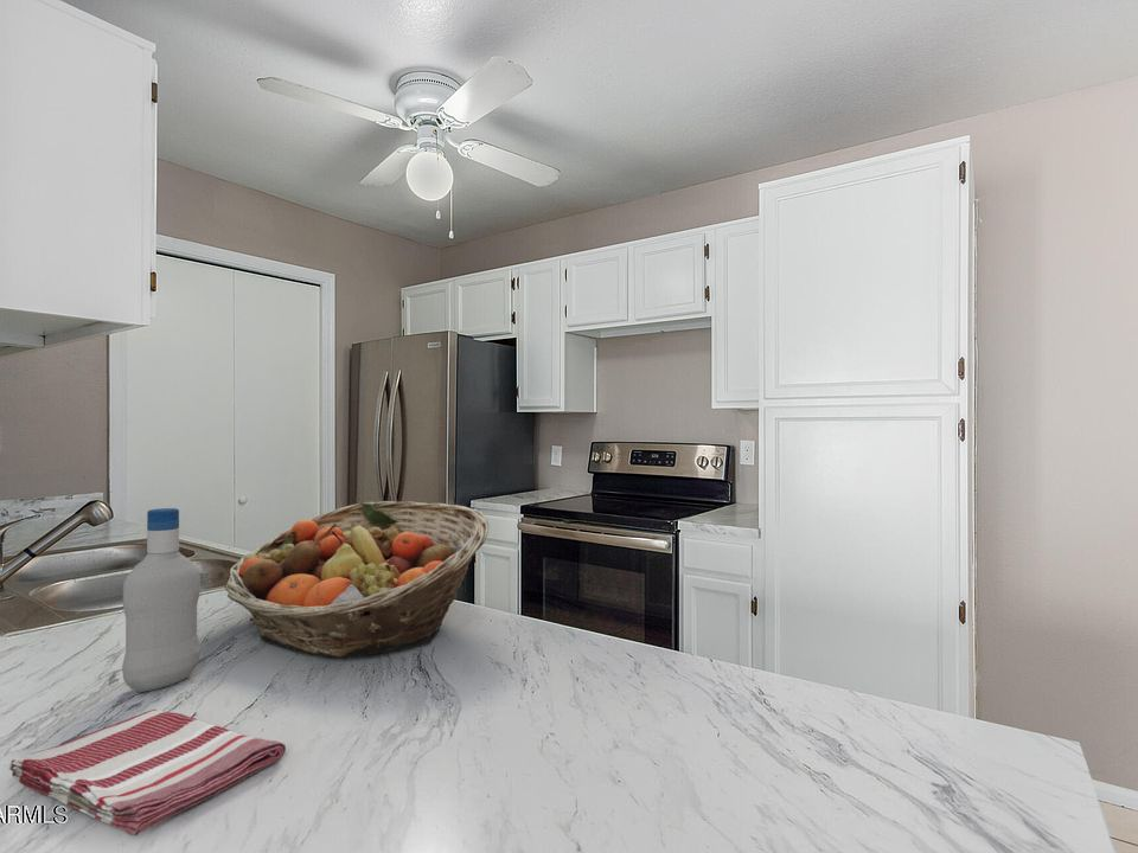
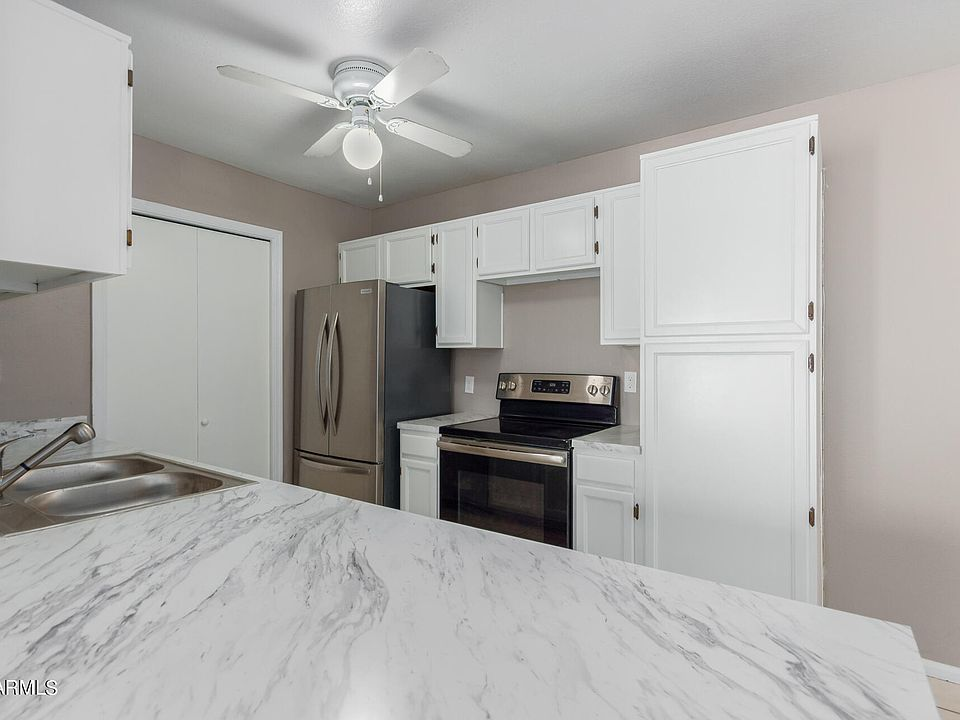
- bottle [121,507,202,693]
- dish towel [7,708,287,838]
- fruit basket [224,500,490,658]
